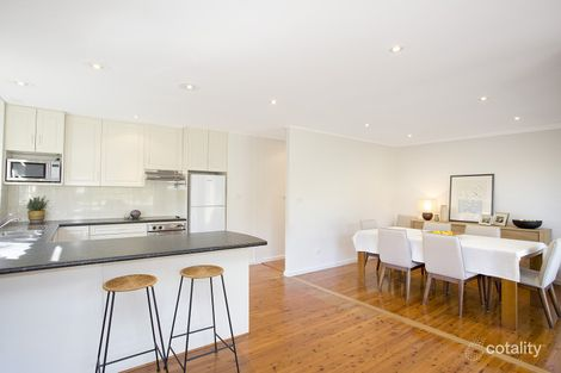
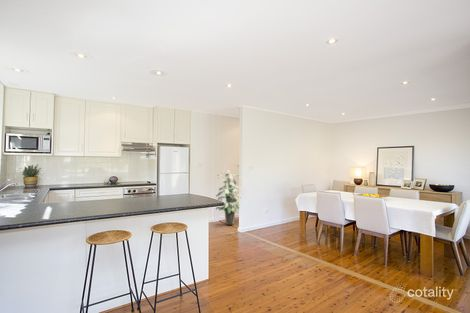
+ indoor plant [215,170,240,226]
